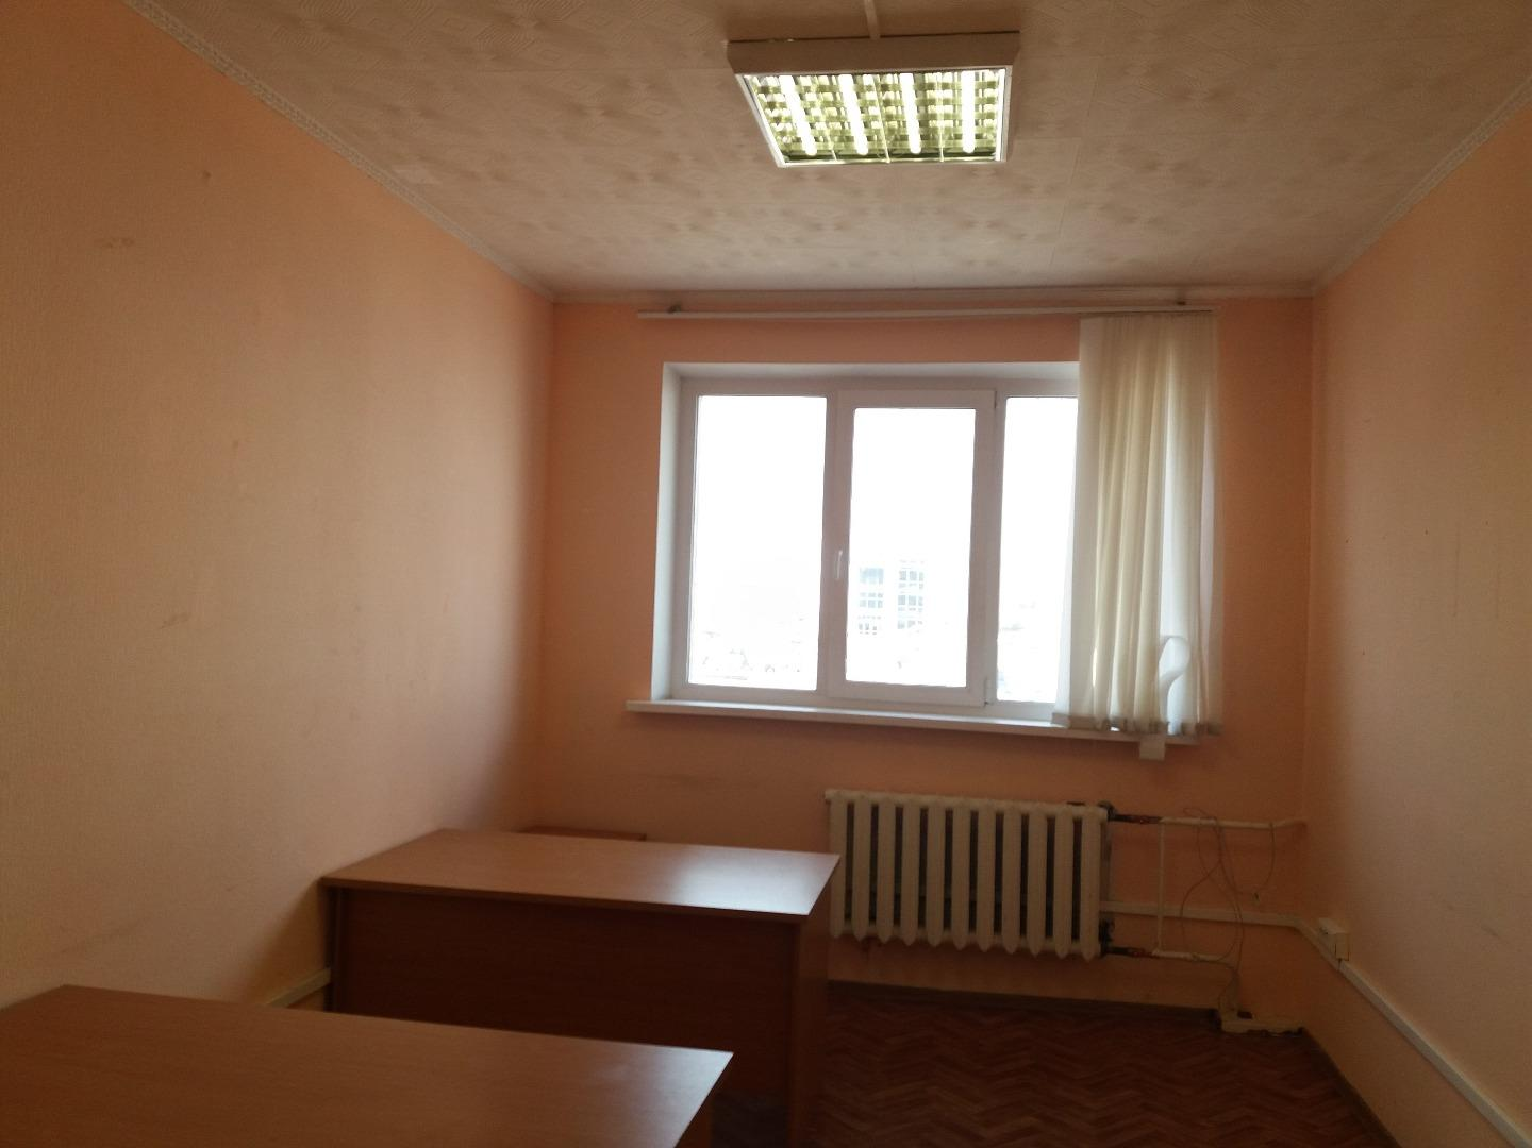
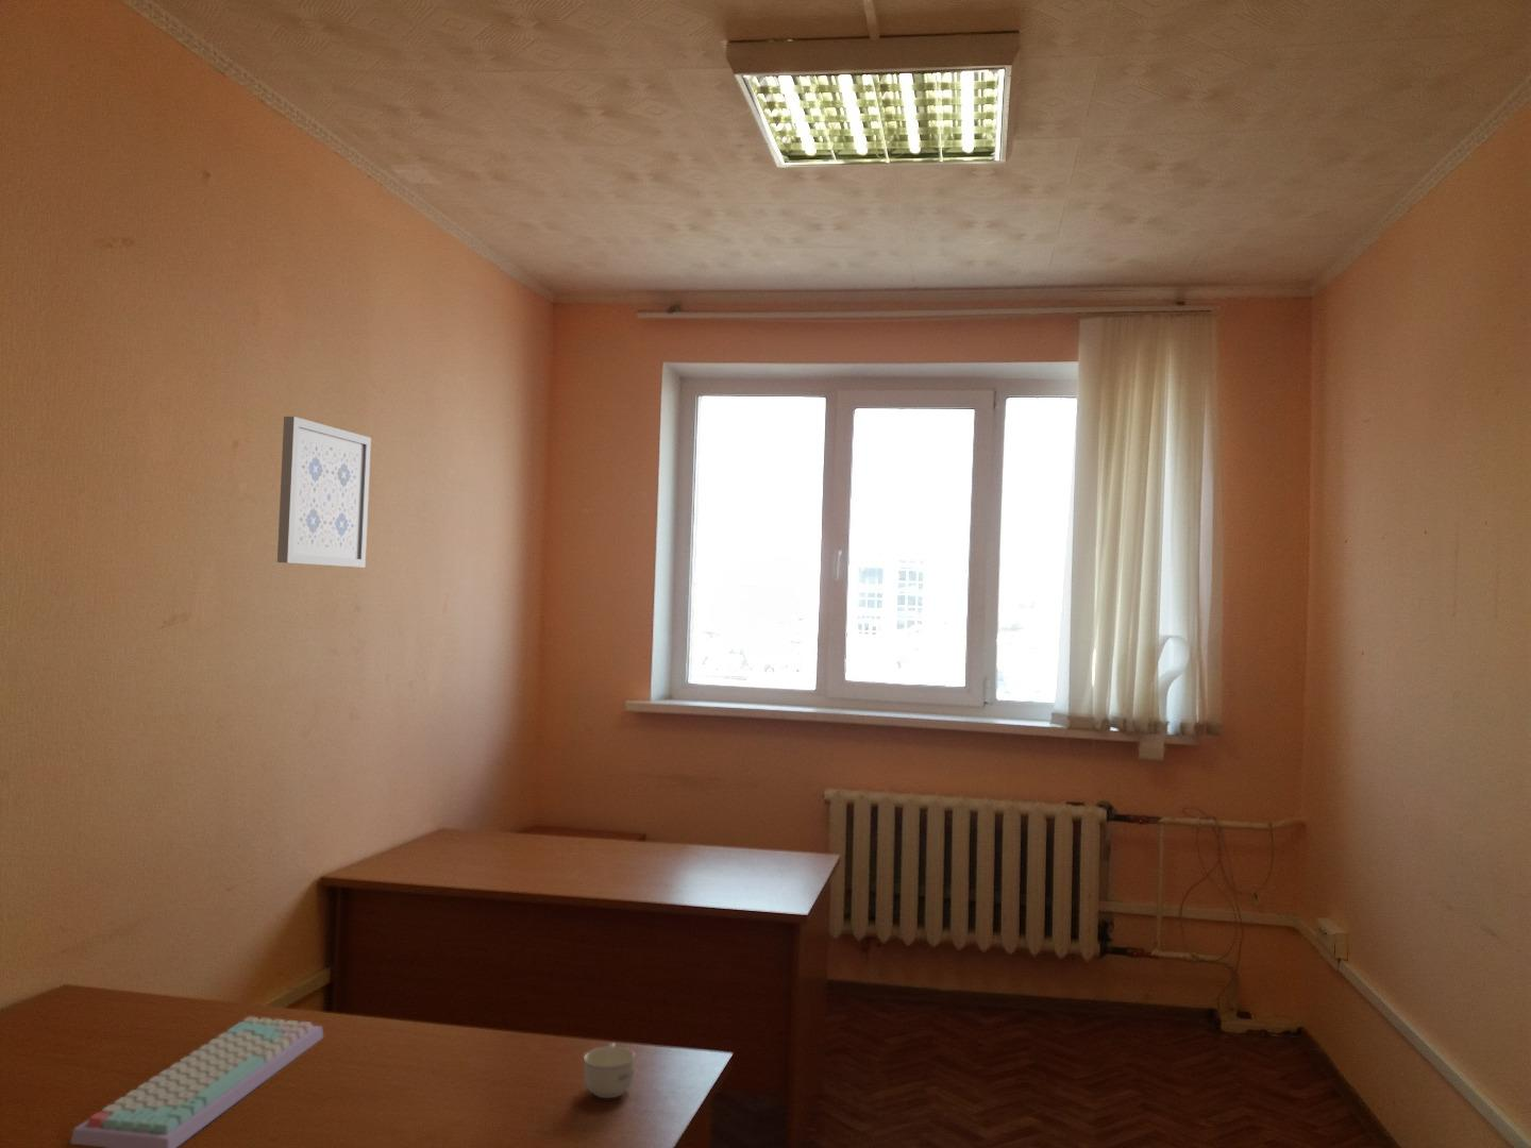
+ keyboard [69,1015,324,1148]
+ wall art [276,416,373,569]
+ cup [582,1043,635,1099]
